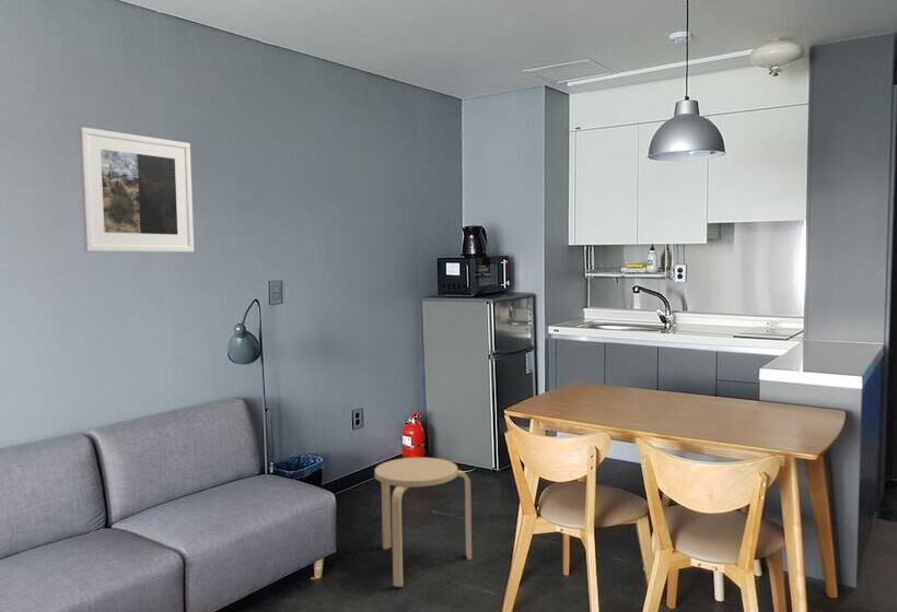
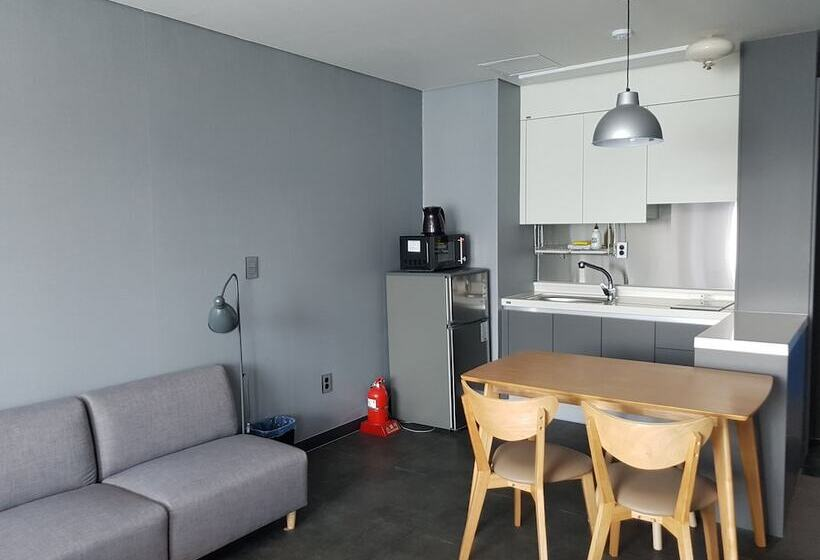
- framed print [78,126,195,254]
- stool [374,457,473,588]
